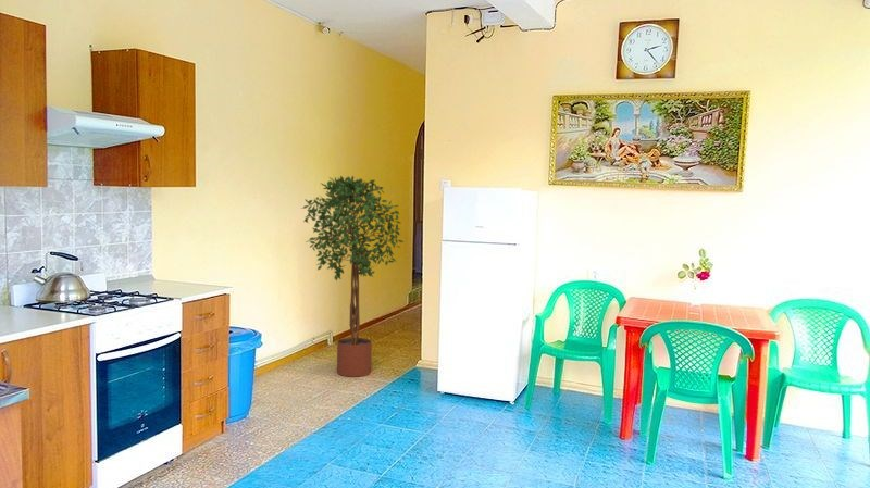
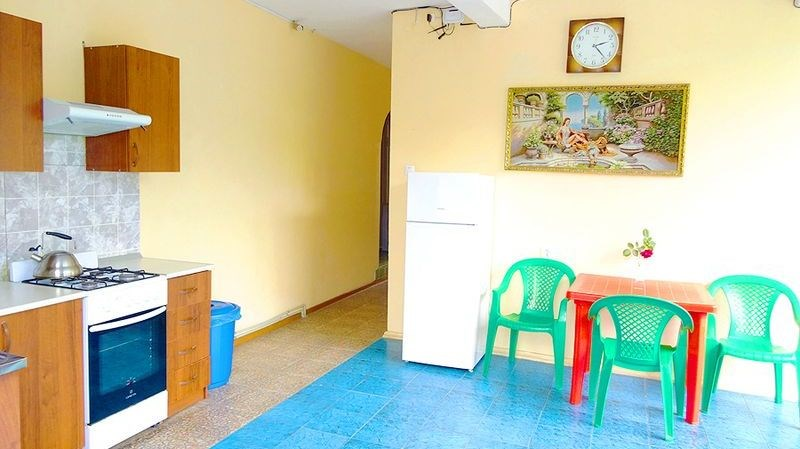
- potted tree [299,175,405,378]
